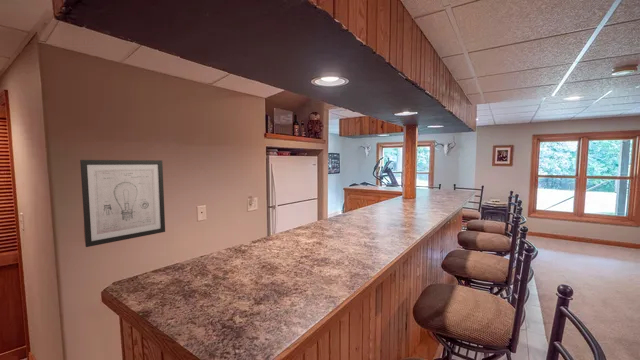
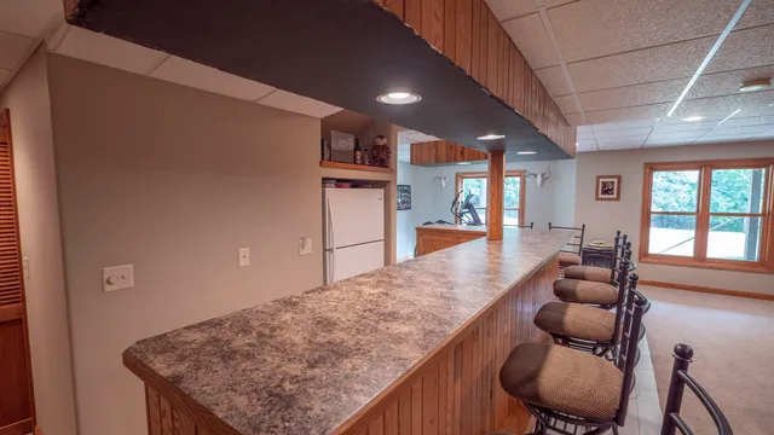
- wall art [79,159,166,248]
